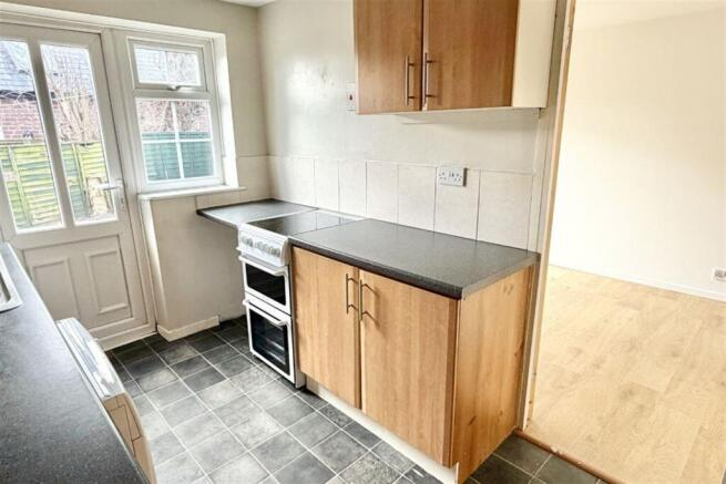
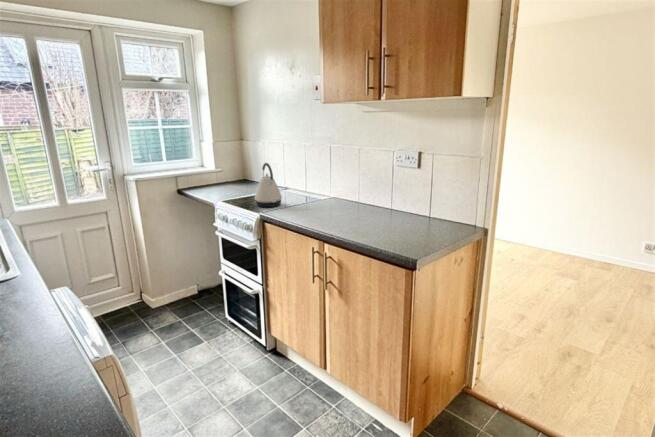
+ kettle [254,162,283,208]
